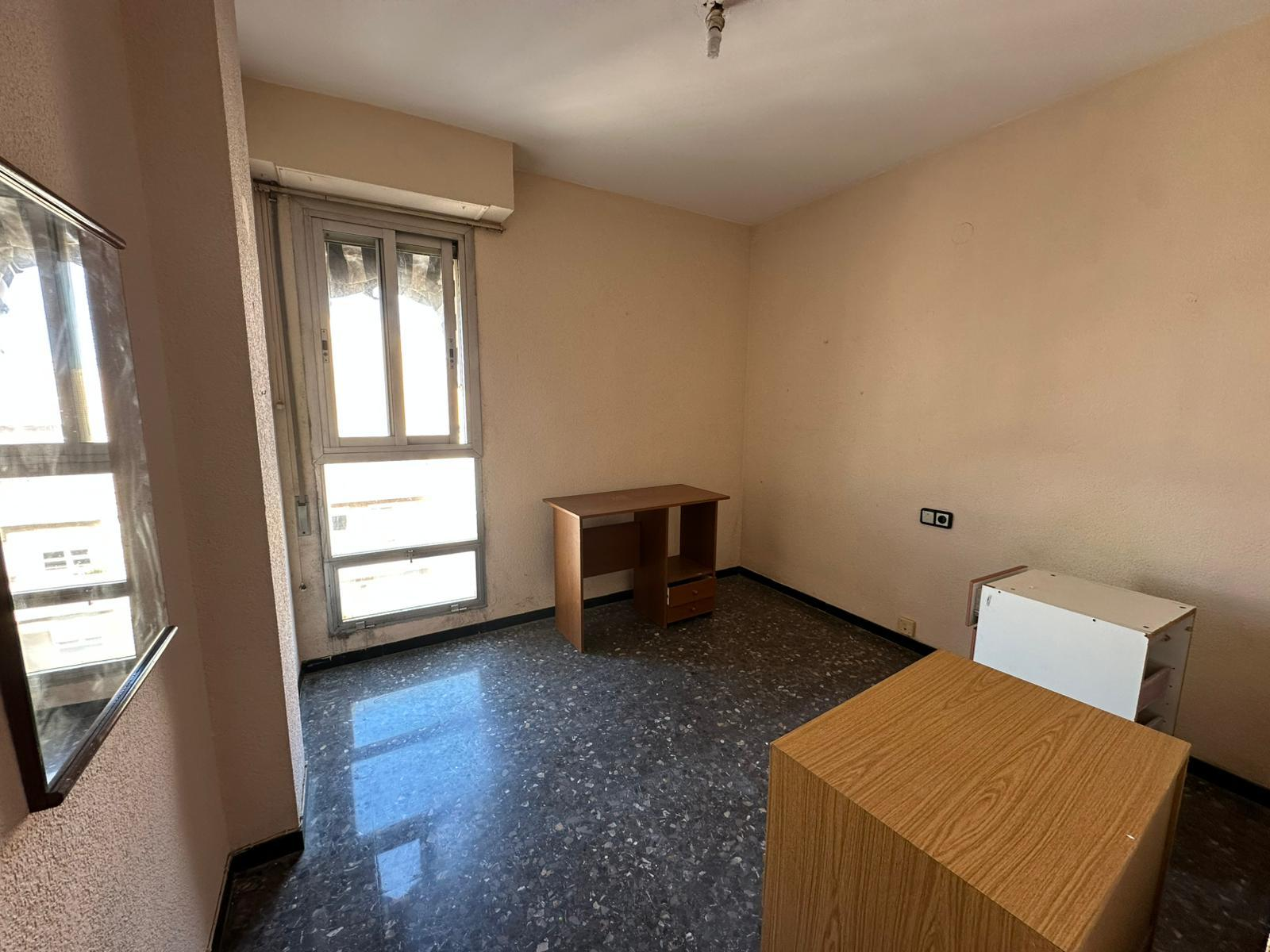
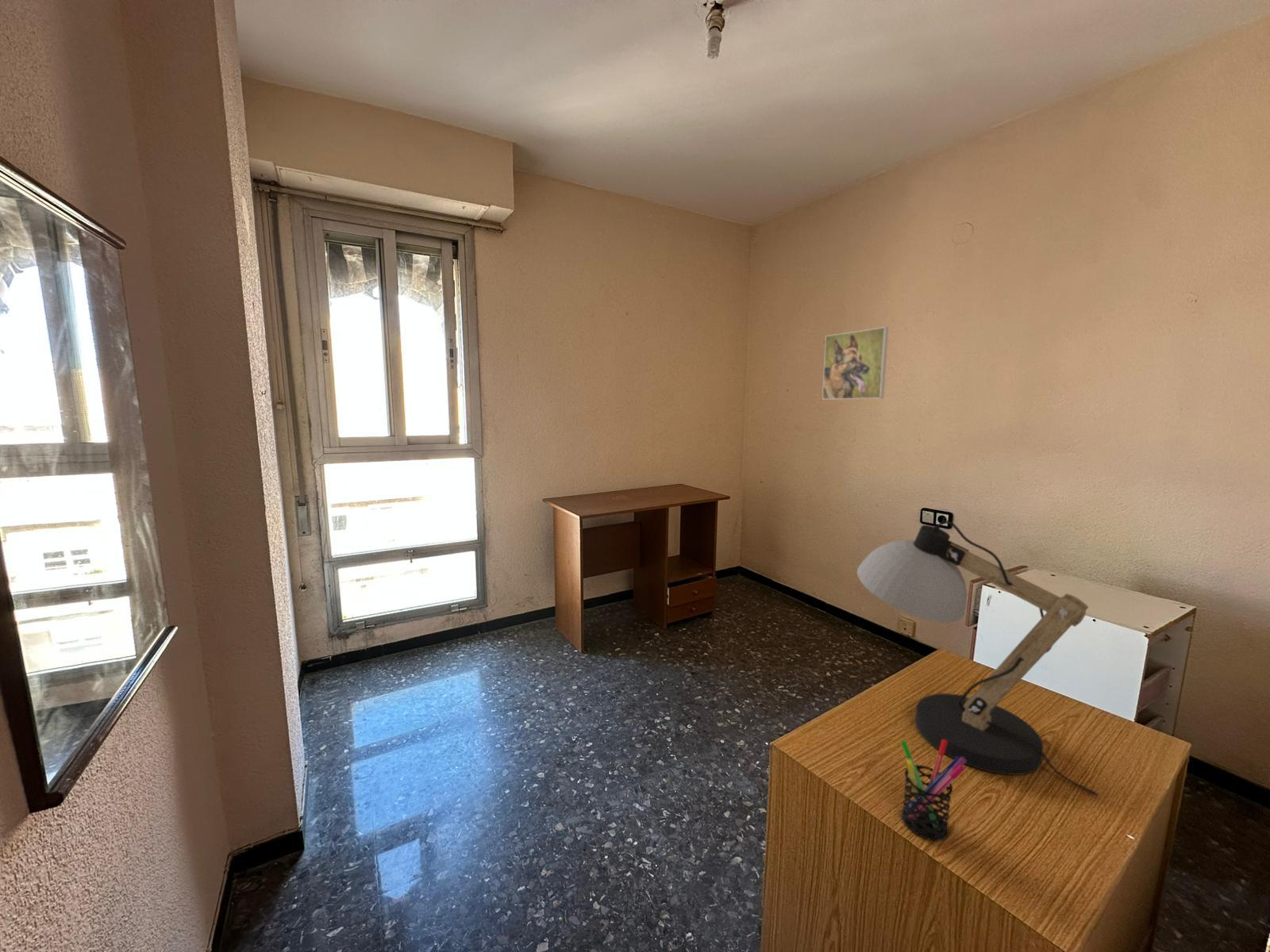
+ pen holder [900,739,967,842]
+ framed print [822,326,889,401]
+ desk lamp [856,520,1099,797]
